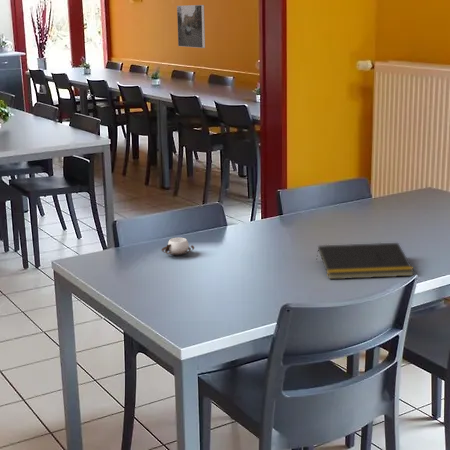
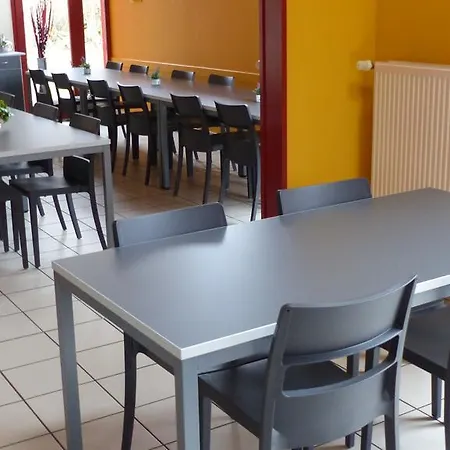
- notepad [315,242,415,280]
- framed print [176,4,206,49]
- cup [161,237,195,256]
